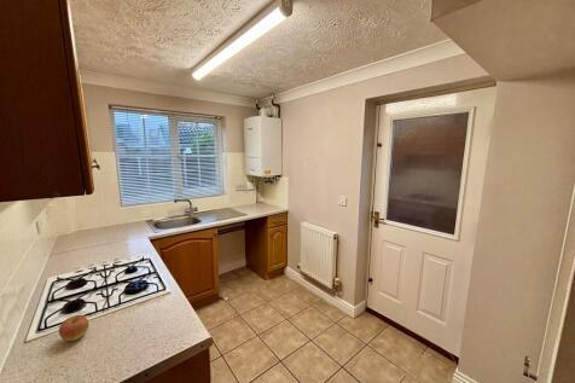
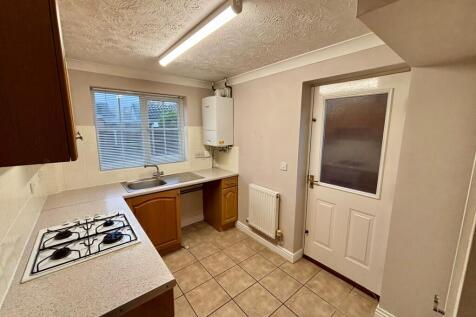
- apple [58,314,91,342]
